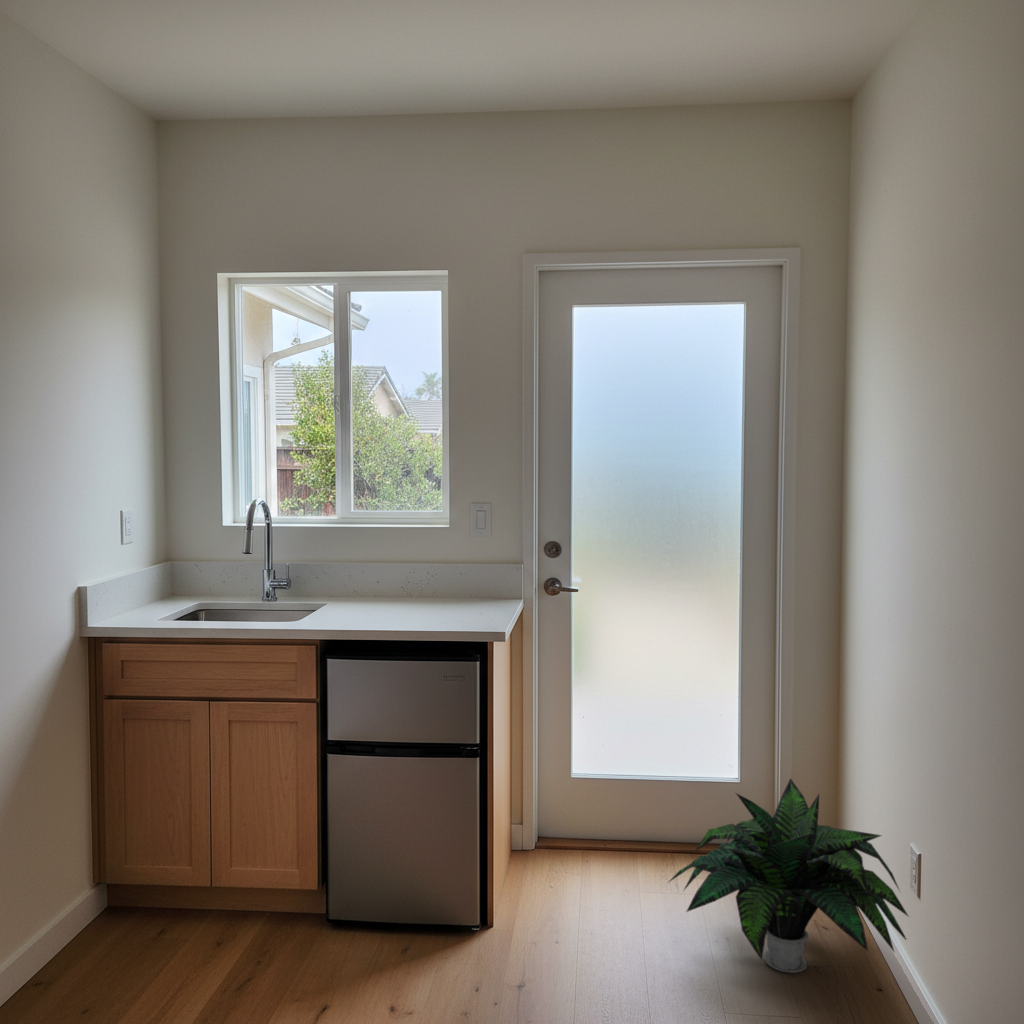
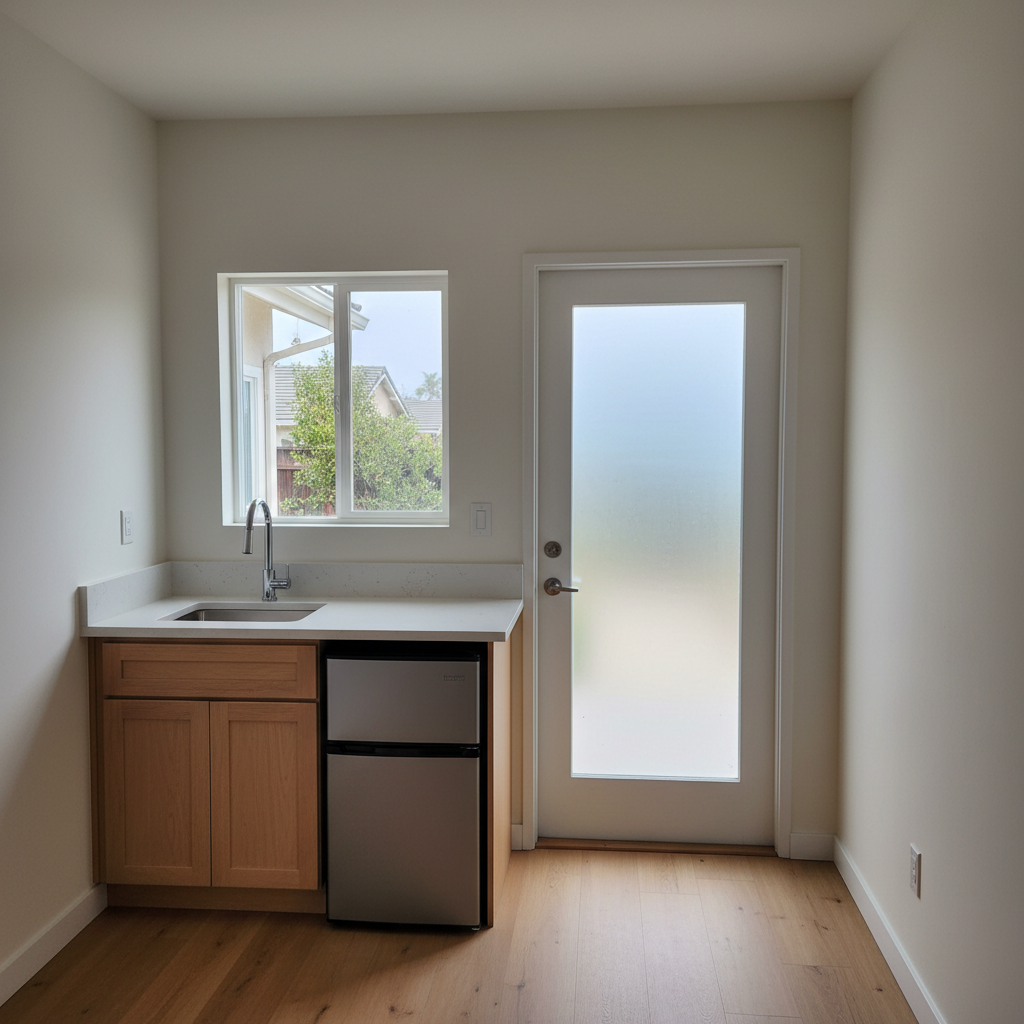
- potted plant [667,777,911,974]
